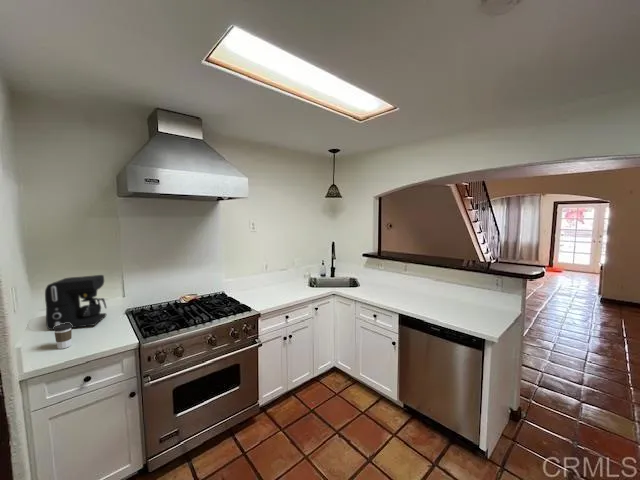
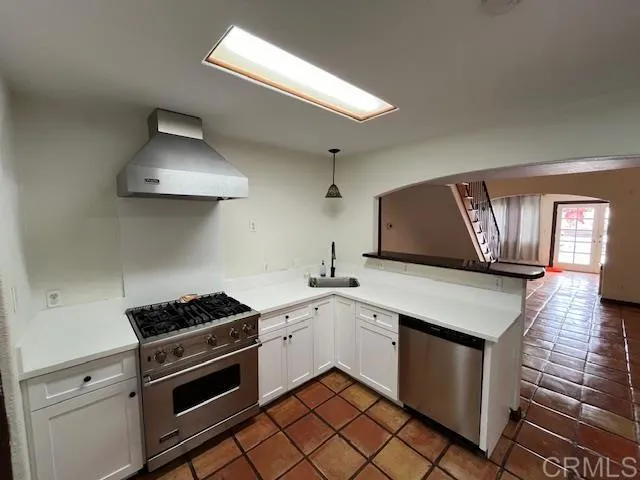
- coffee cup [53,323,73,350]
- coffee maker [44,274,108,331]
